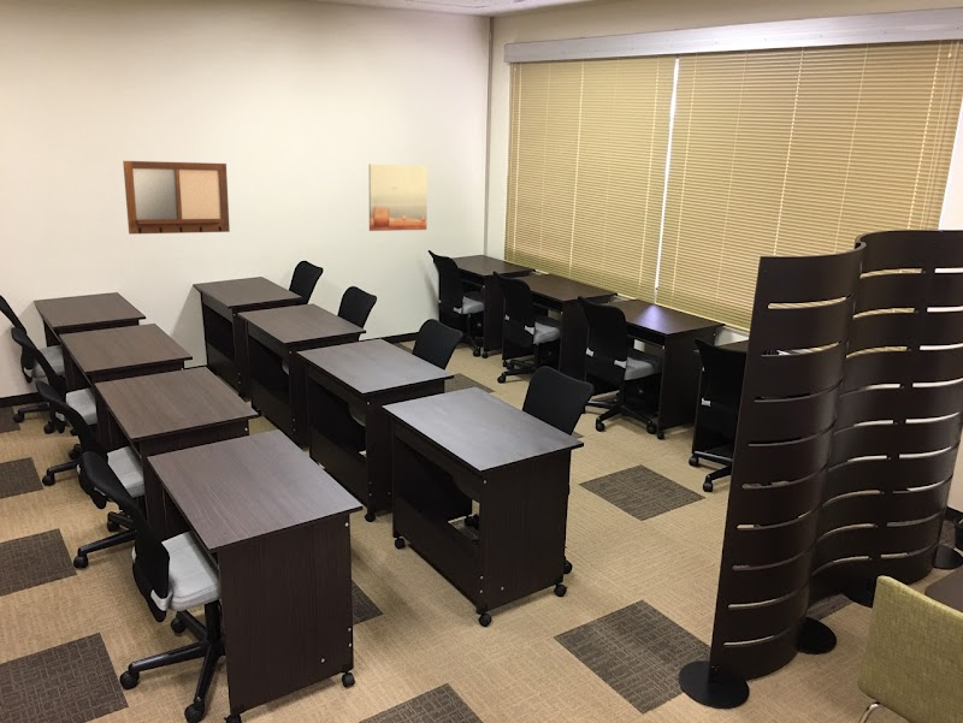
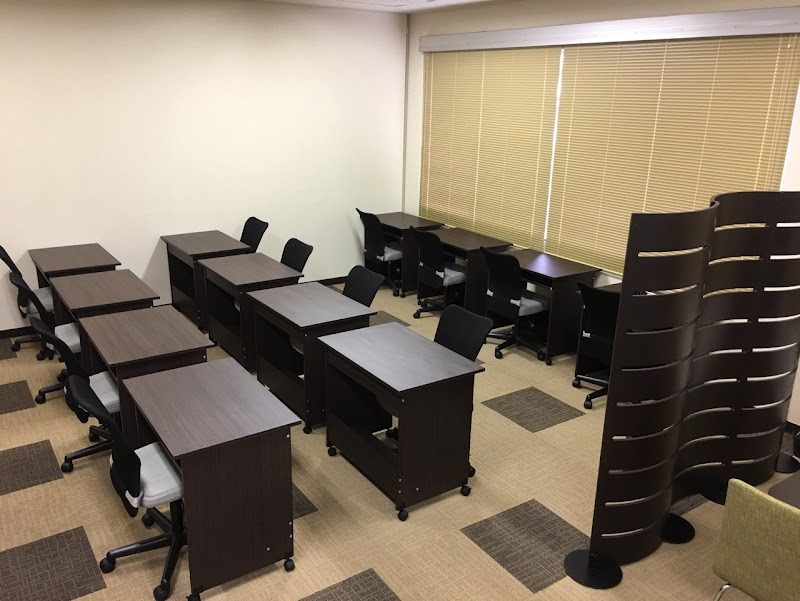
- writing board [122,160,231,235]
- wall art [368,164,429,232]
